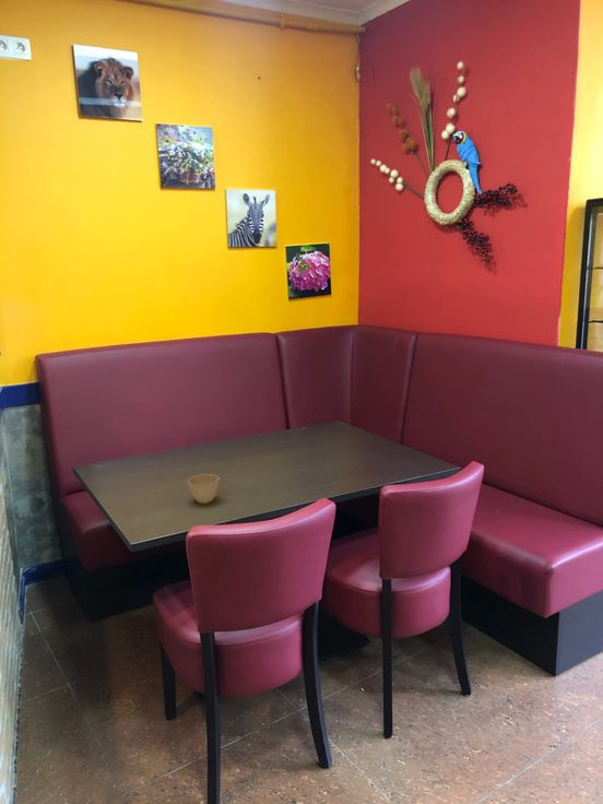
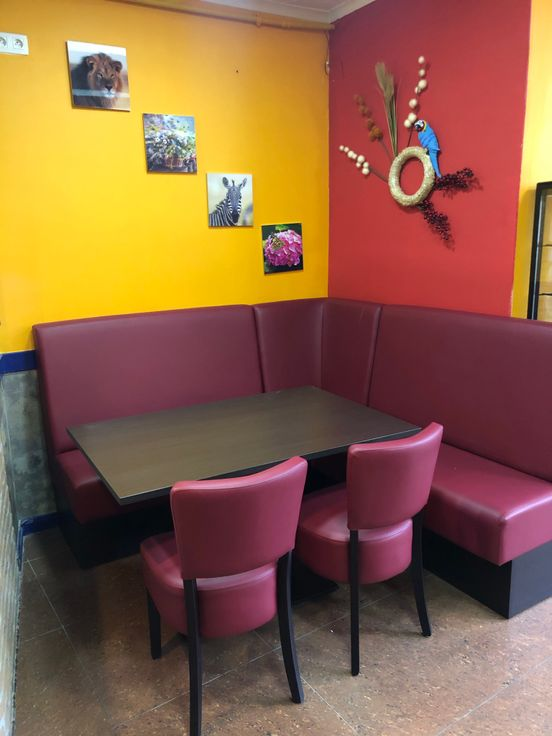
- flower pot [187,473,220,505]
